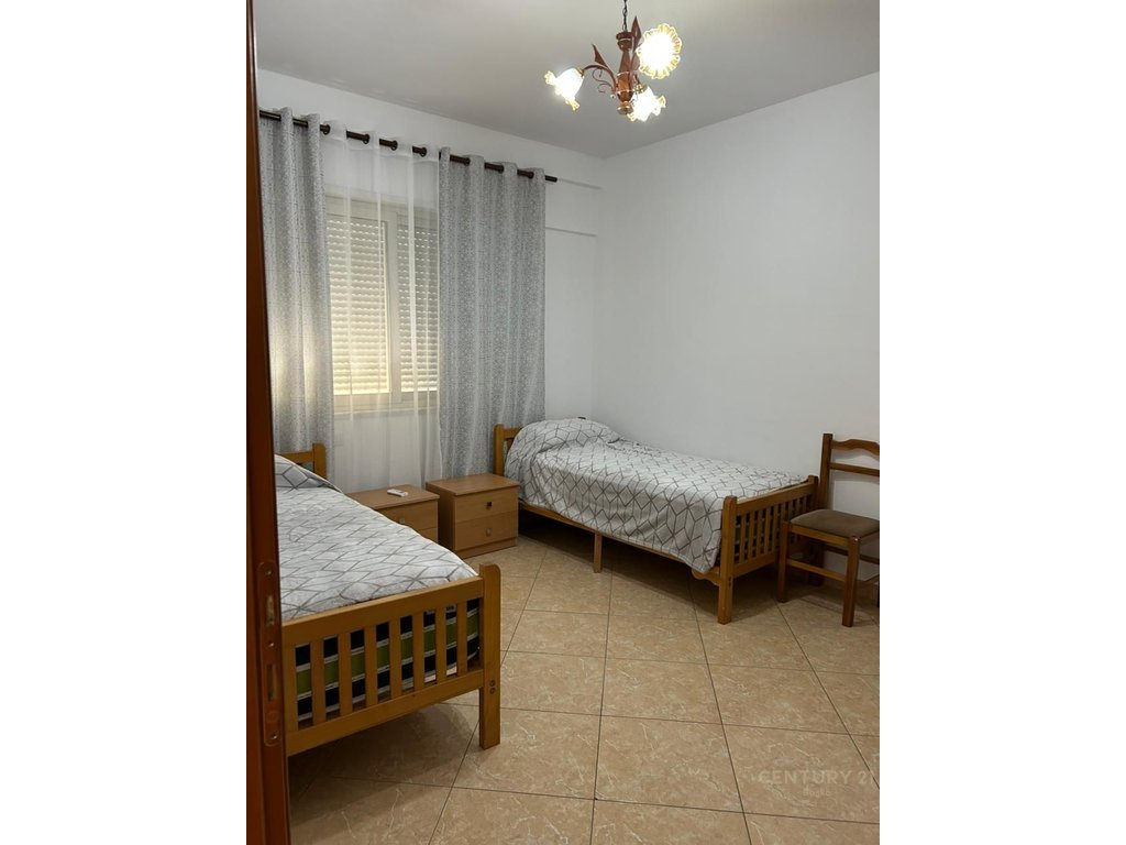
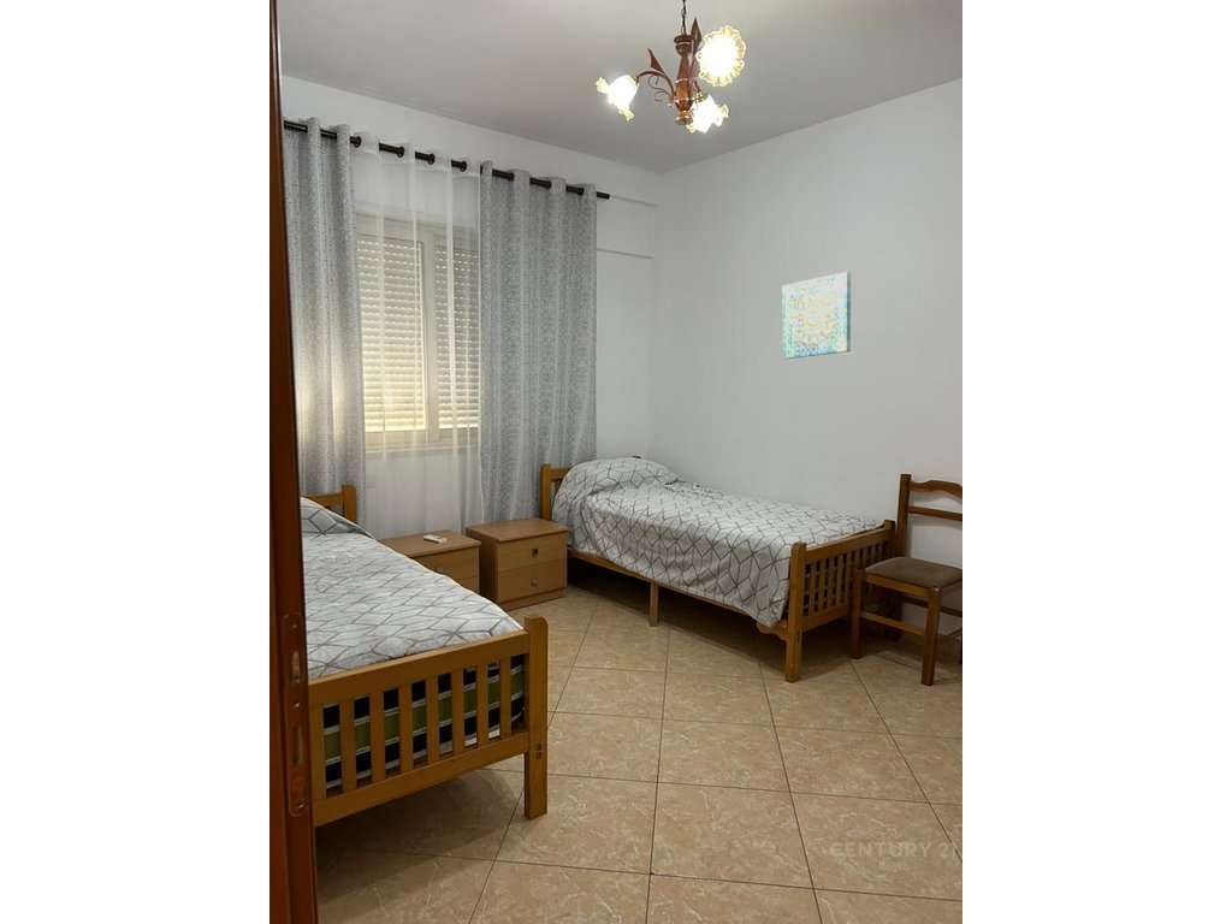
+ wall art [781,271,852,360]
